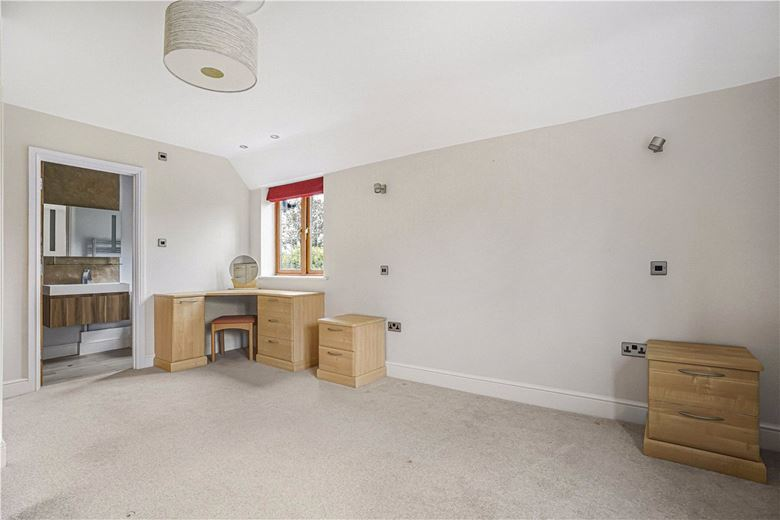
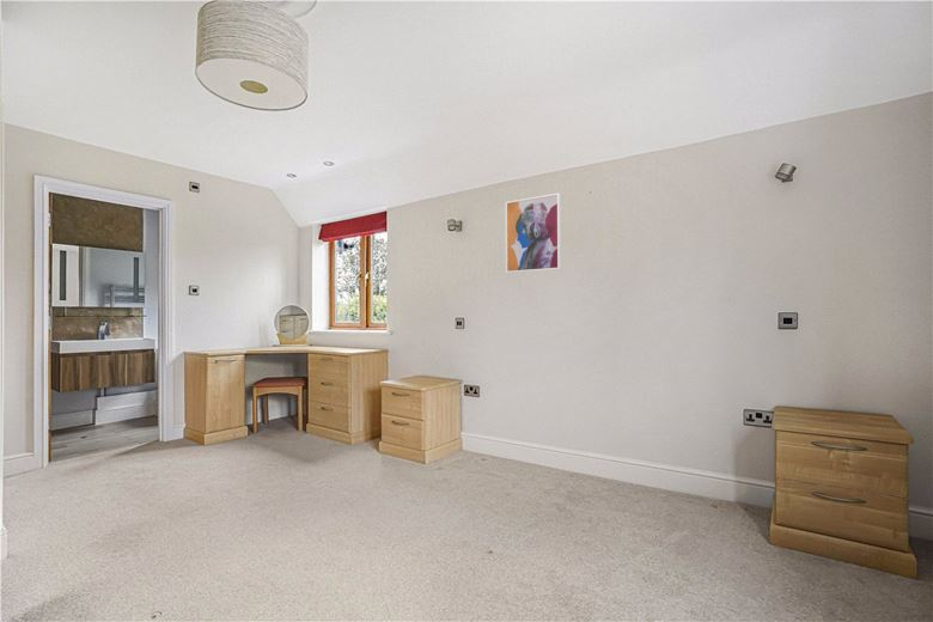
+ wall art [505,193,562,274]
